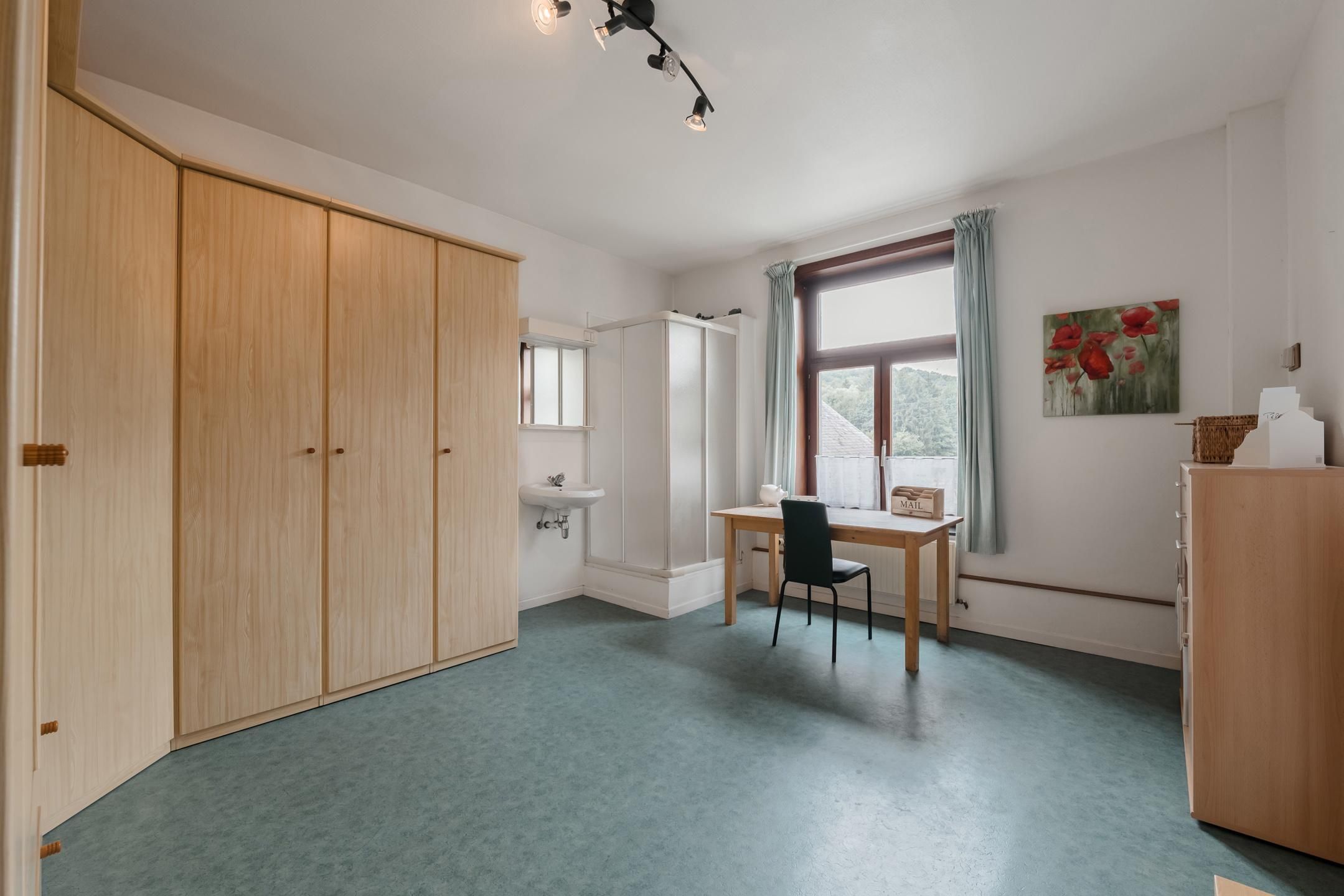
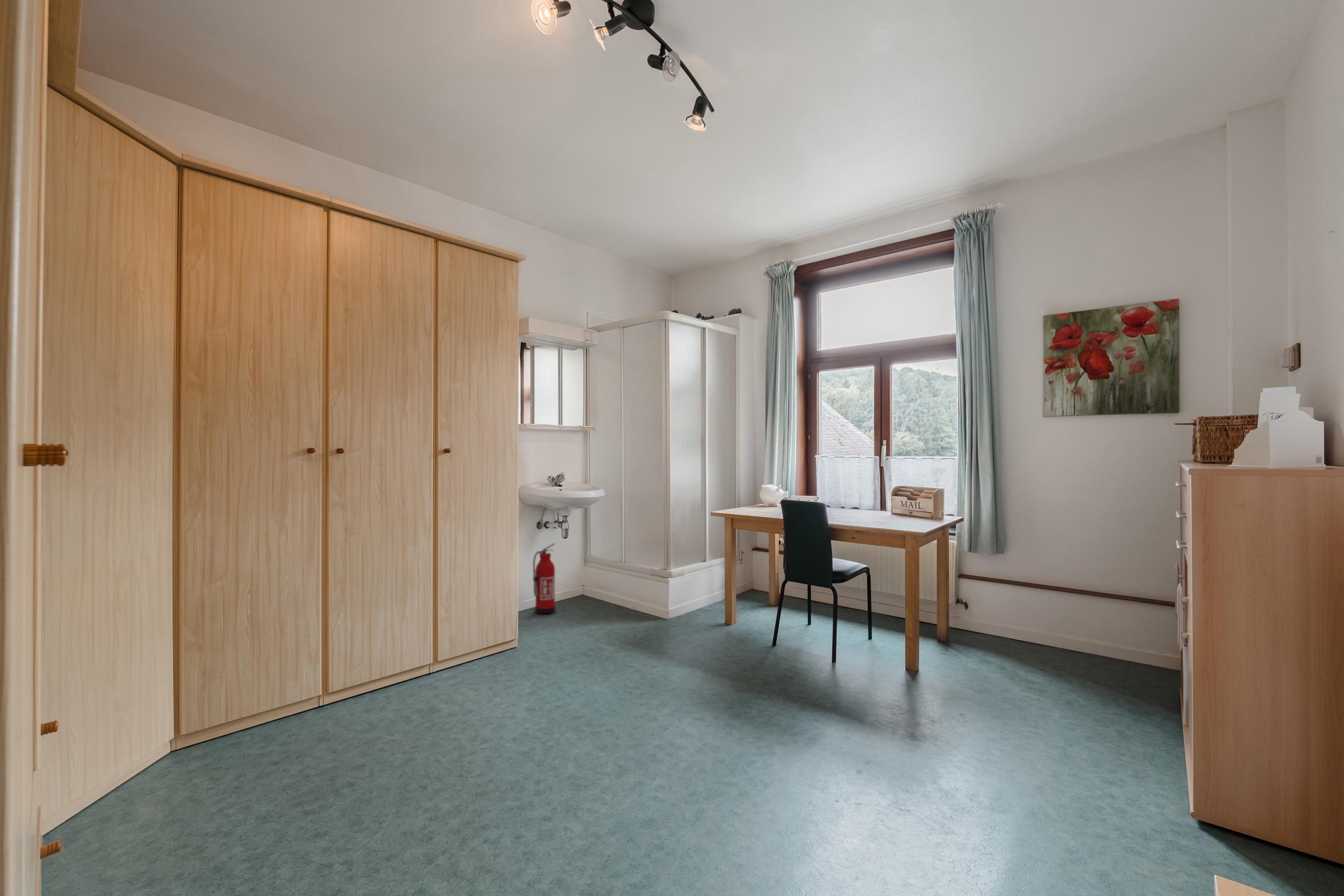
+ fire extinguisher [532,543,556,615]
